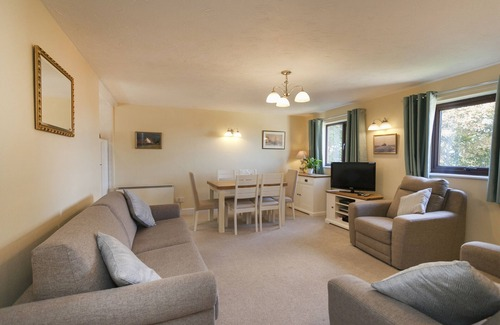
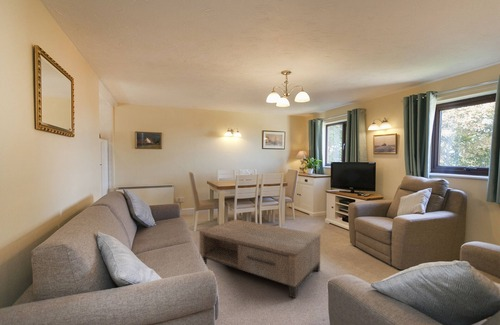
+ coffee table [198,218,321,299]
